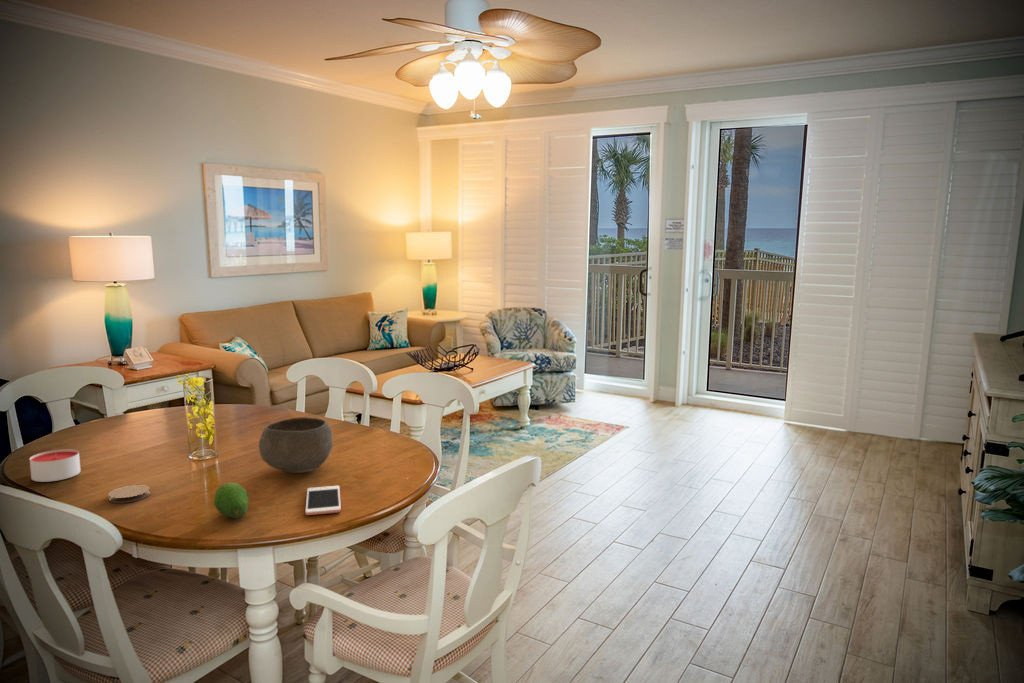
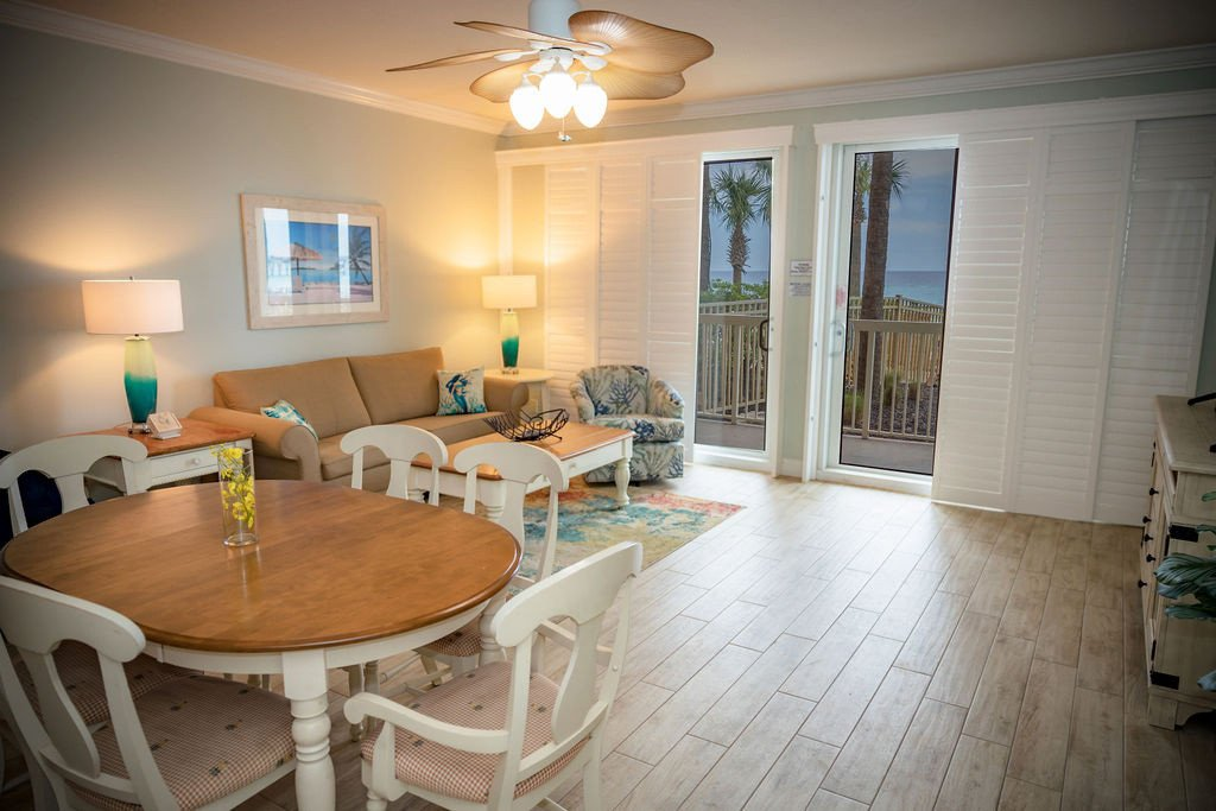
- coaster [107,484,151,504]
- bowl [258,416,334,474]
- cell phone [305,485,342,516]
- candle [29,448,82,483]
- fruit [213,481,250,519]
